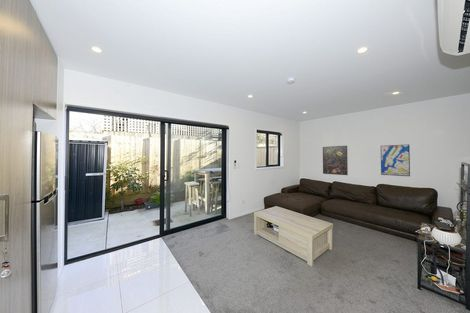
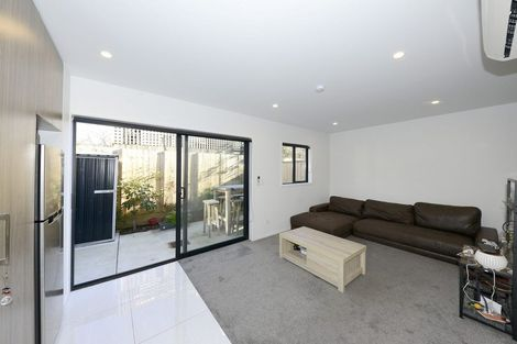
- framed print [322,145,349,176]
- wall art [380,143,411,177]
